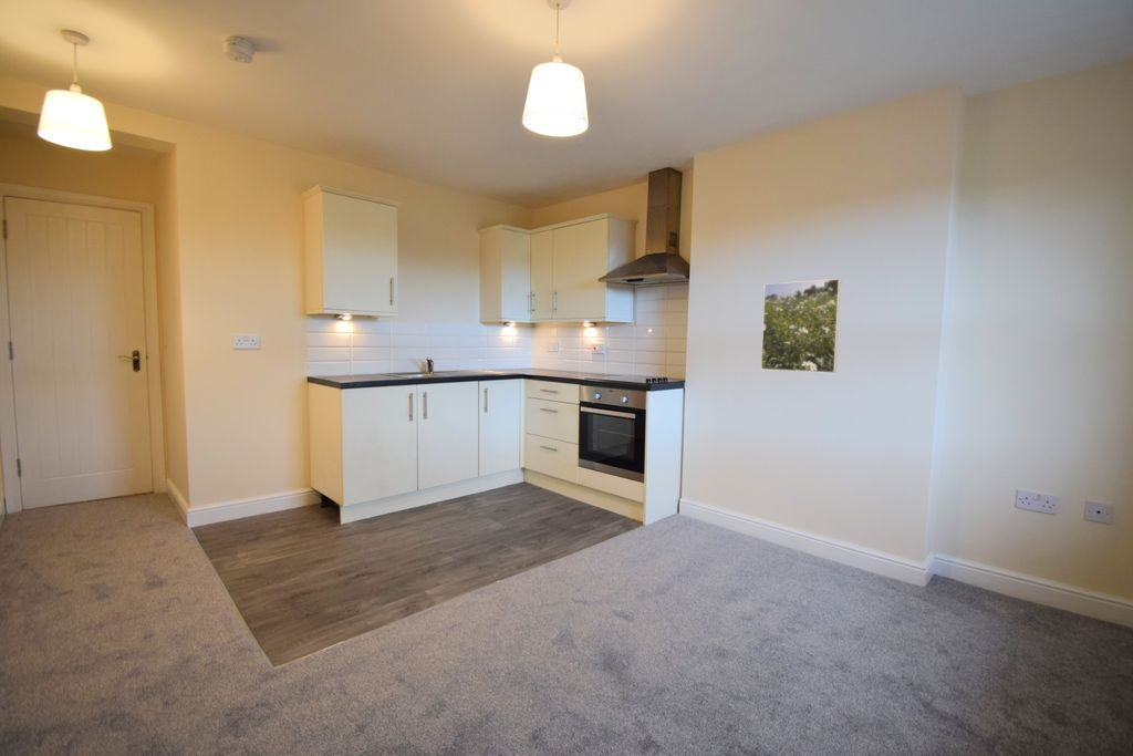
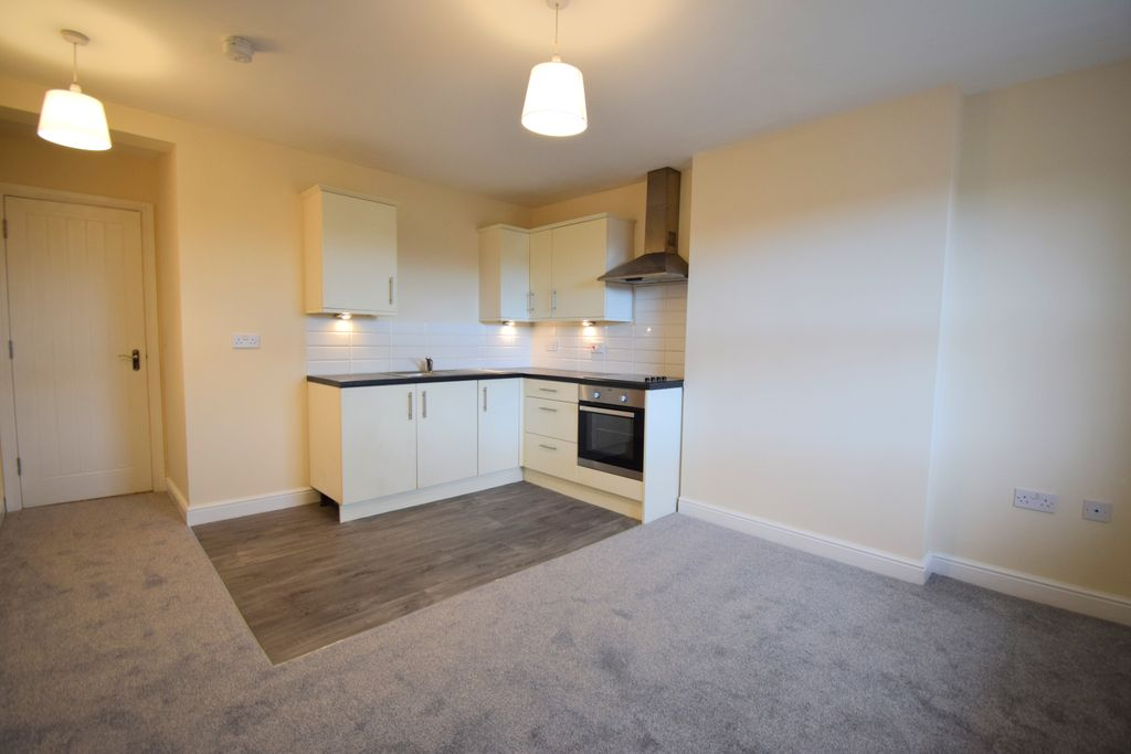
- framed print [760,278,842,374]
